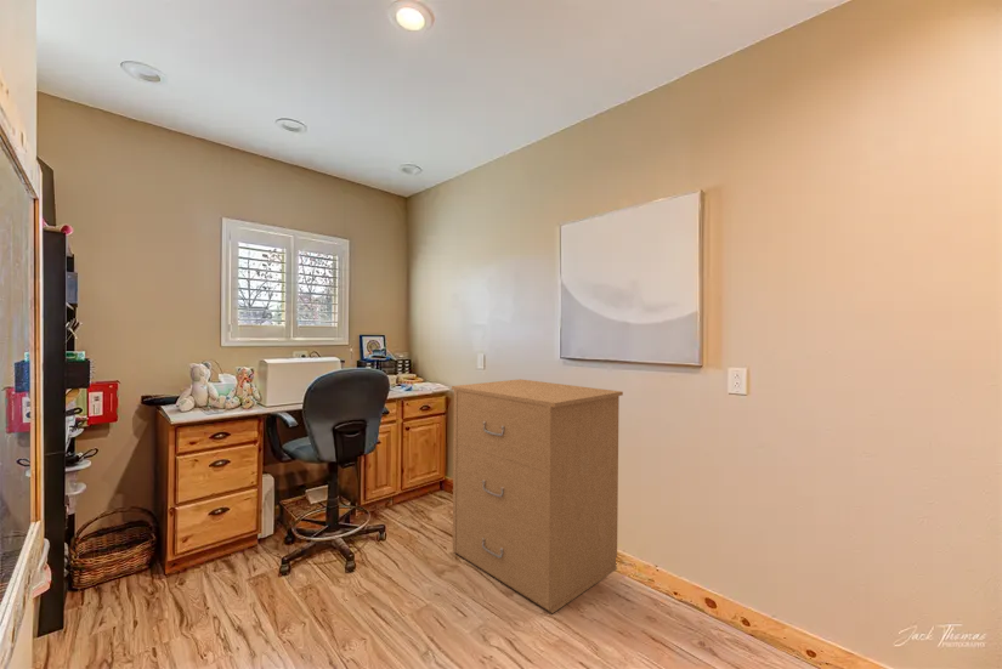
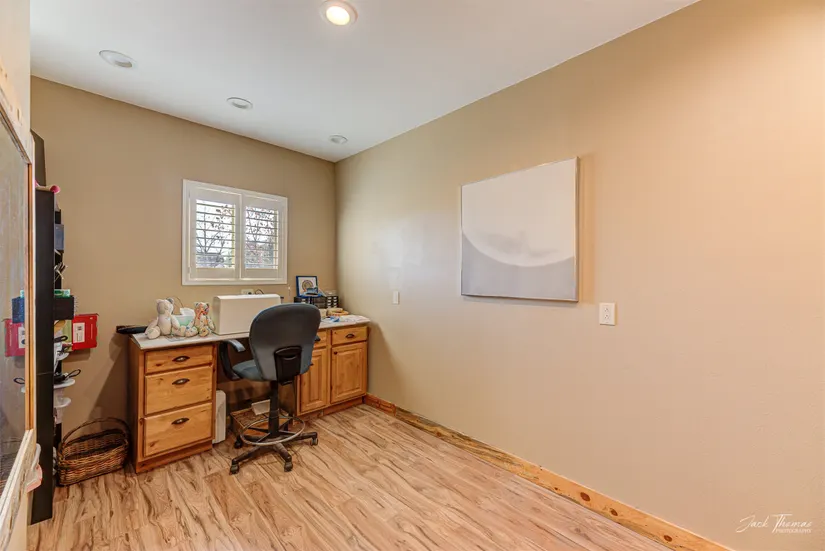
- filing cabinet [451,378,624,614]
